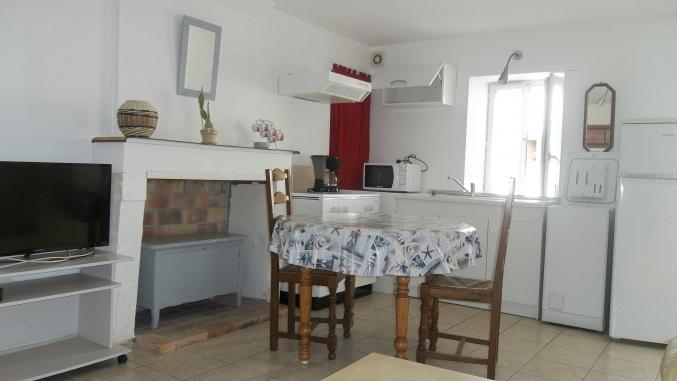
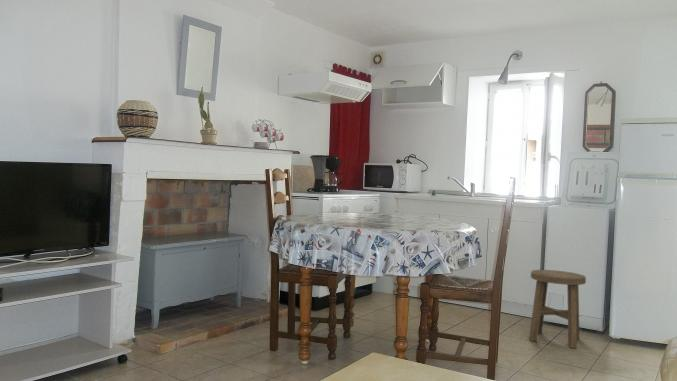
+ stool [528,269,587,349]
